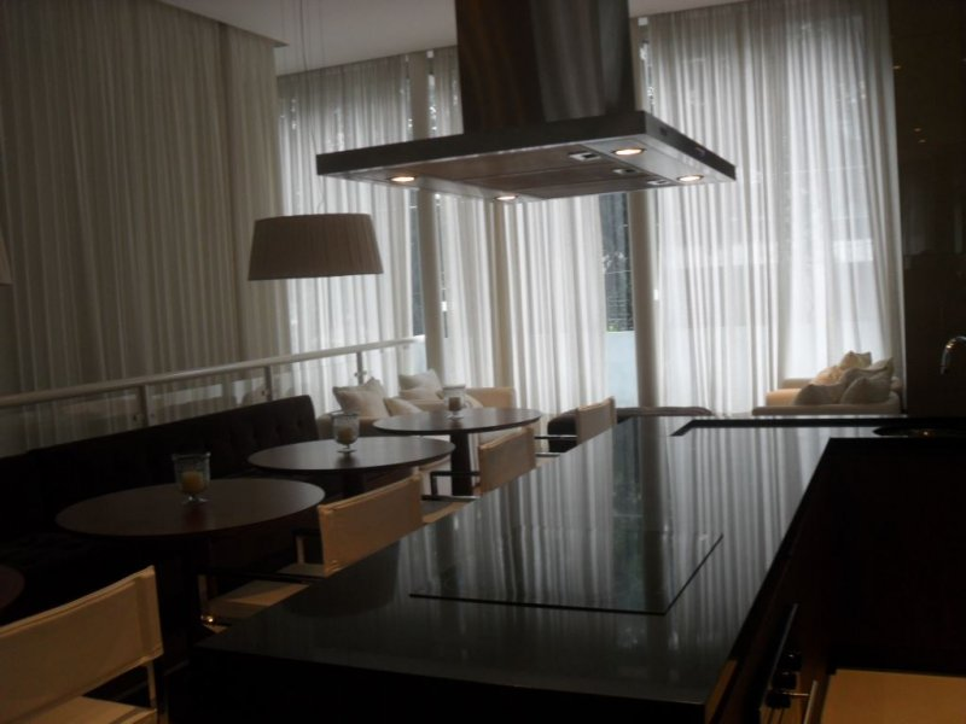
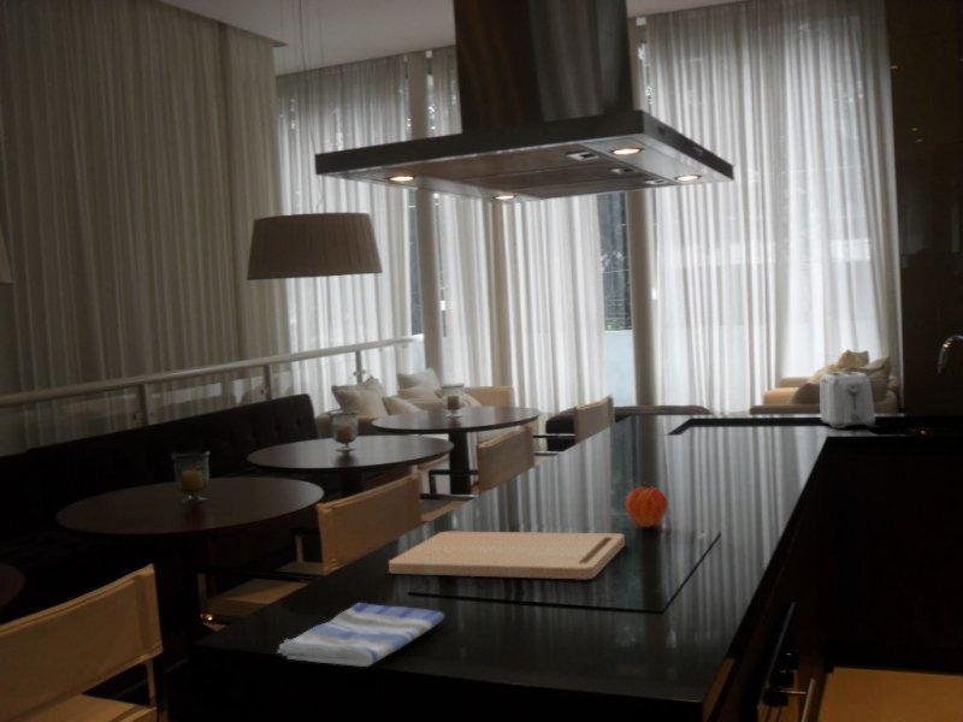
+ toaster [819,371,876,430]
+ dish towel [276,602,447,668]
+ fruit [625,481,669,529]
+ cutting board [388,531,626,580]
